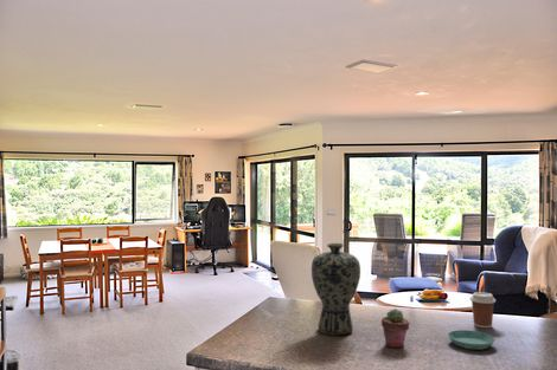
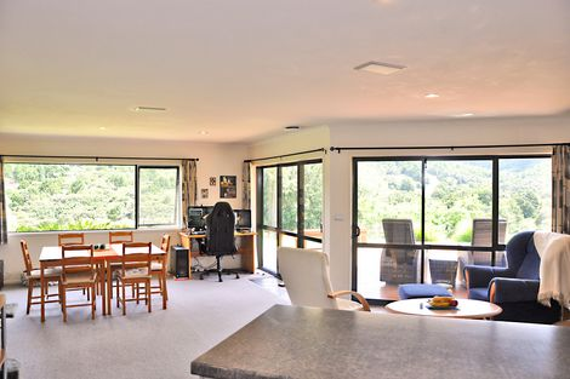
- vase [310,242,361,337]
- potted succulent [380,307,410,349]
- coffee cup [469,291,497,329]
- saucer [447,329,497,351]
